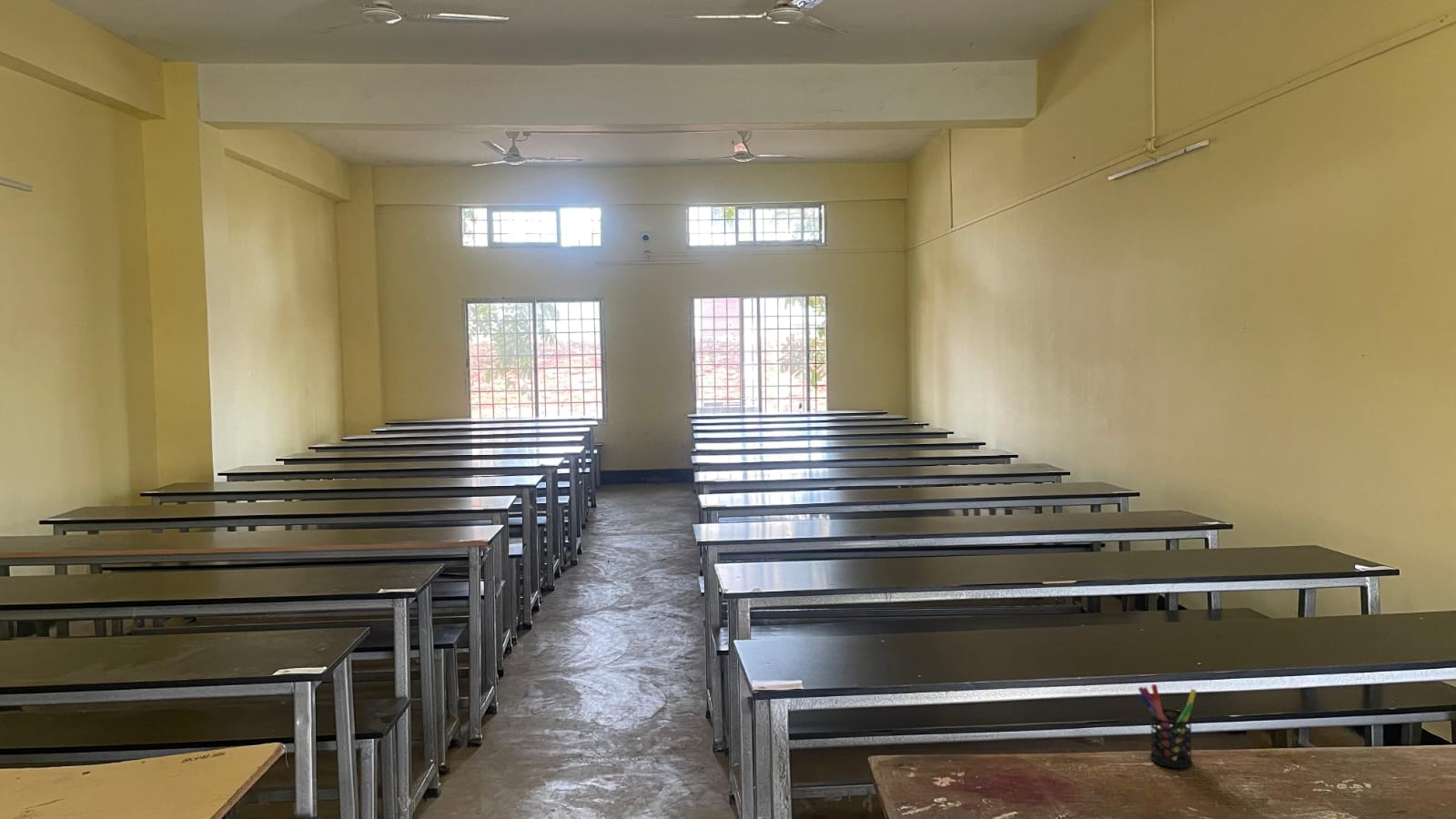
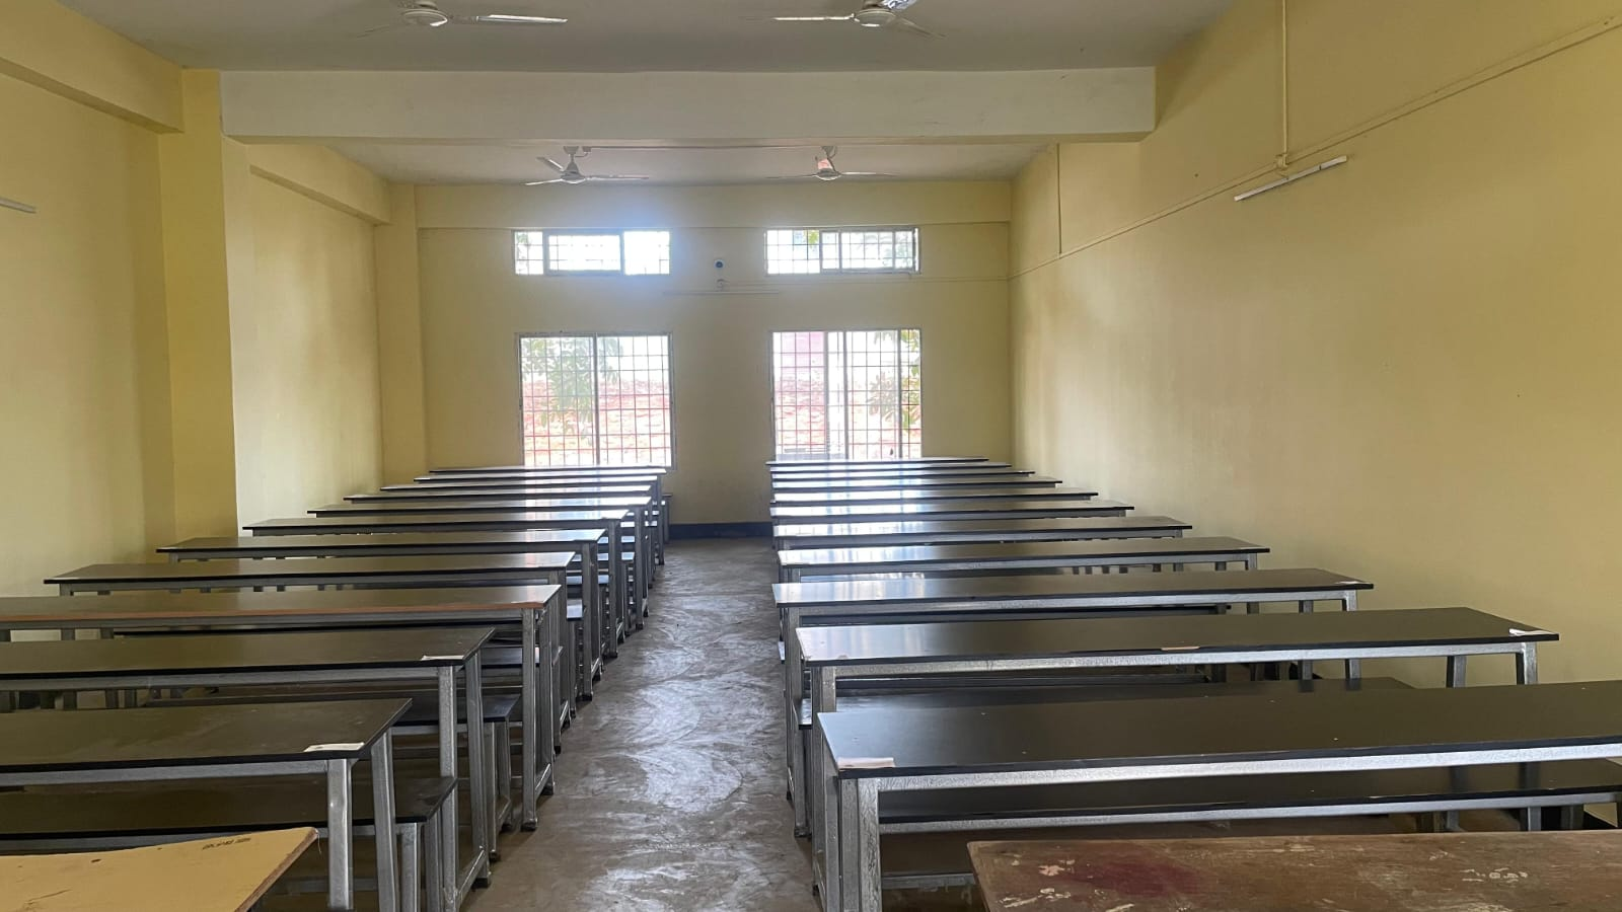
- pen holder [1138,683,1198,769]
